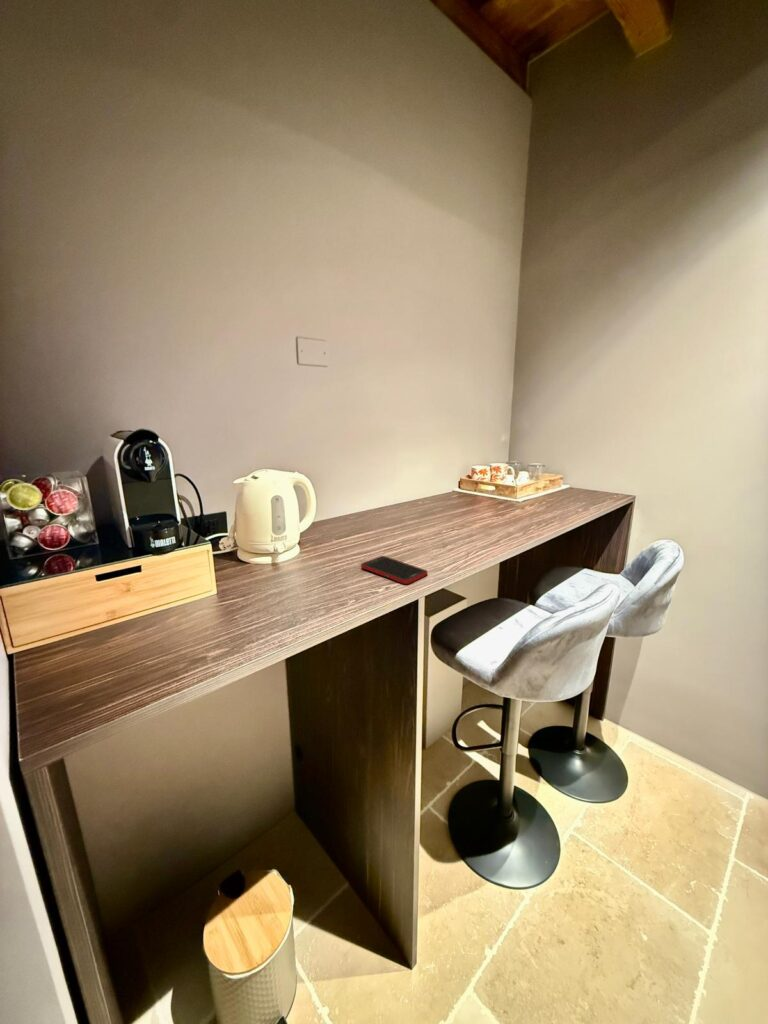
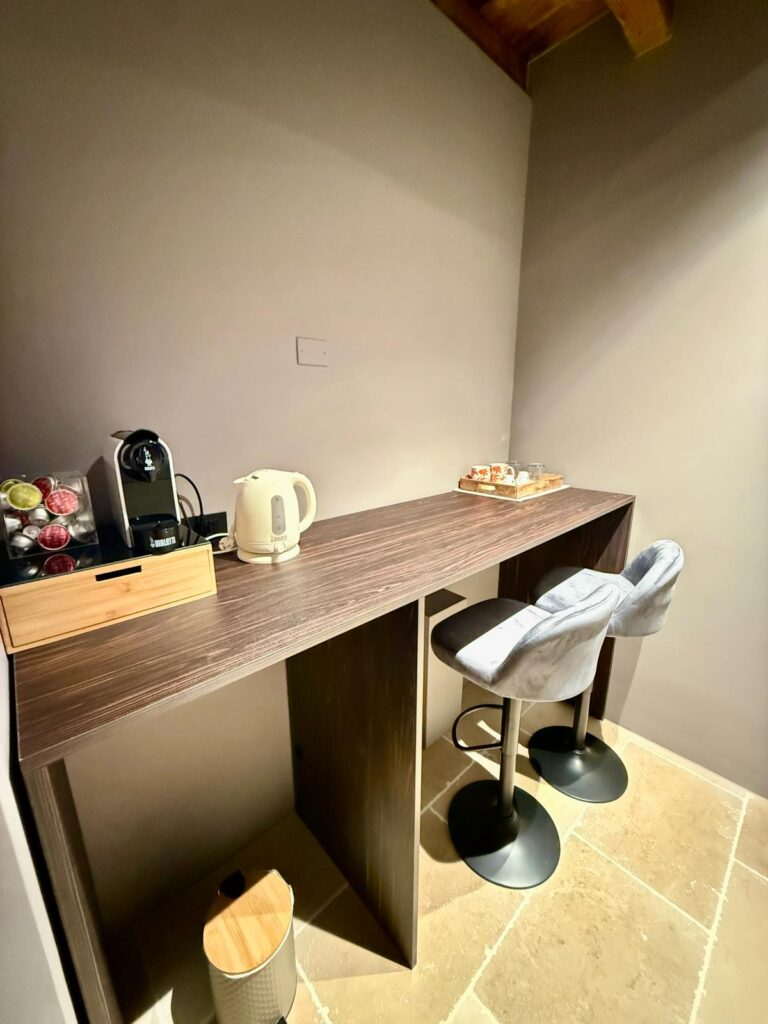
- cell phone [360,555,429,585]
